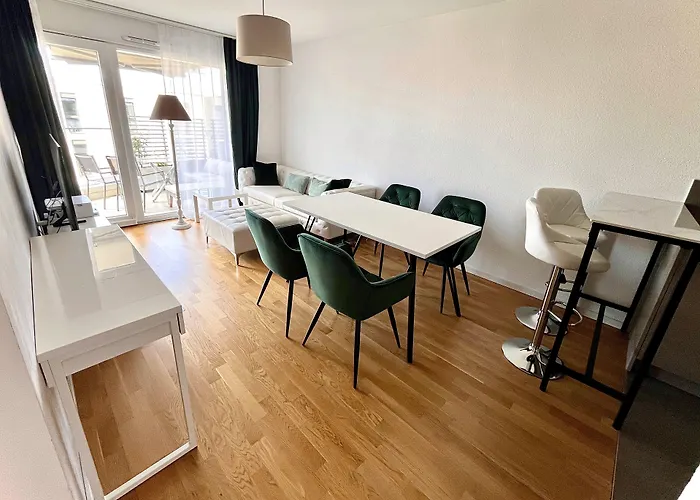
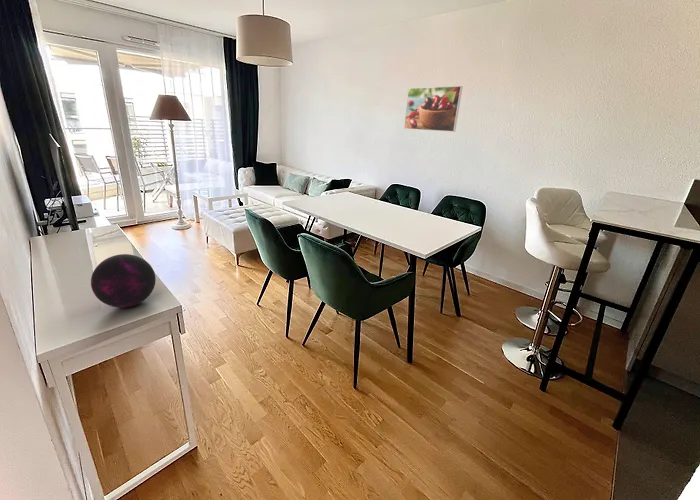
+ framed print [403,85,464,133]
+ decorative orb [90,253,157,309]
